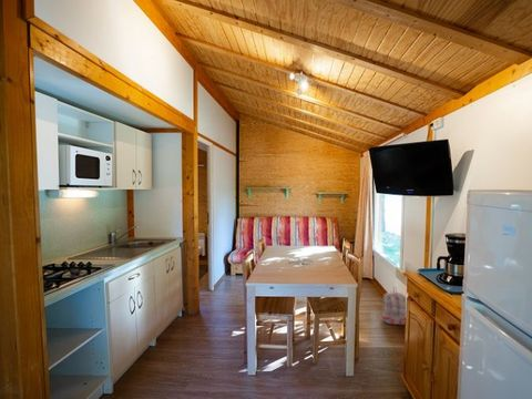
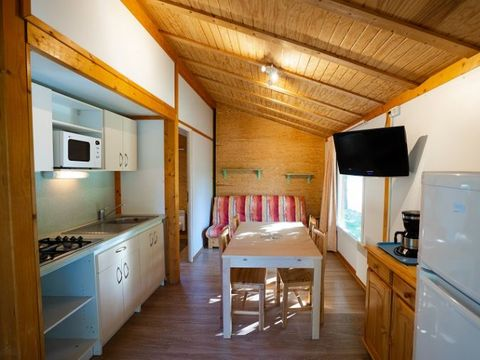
- backpack [381,286,407,327]
